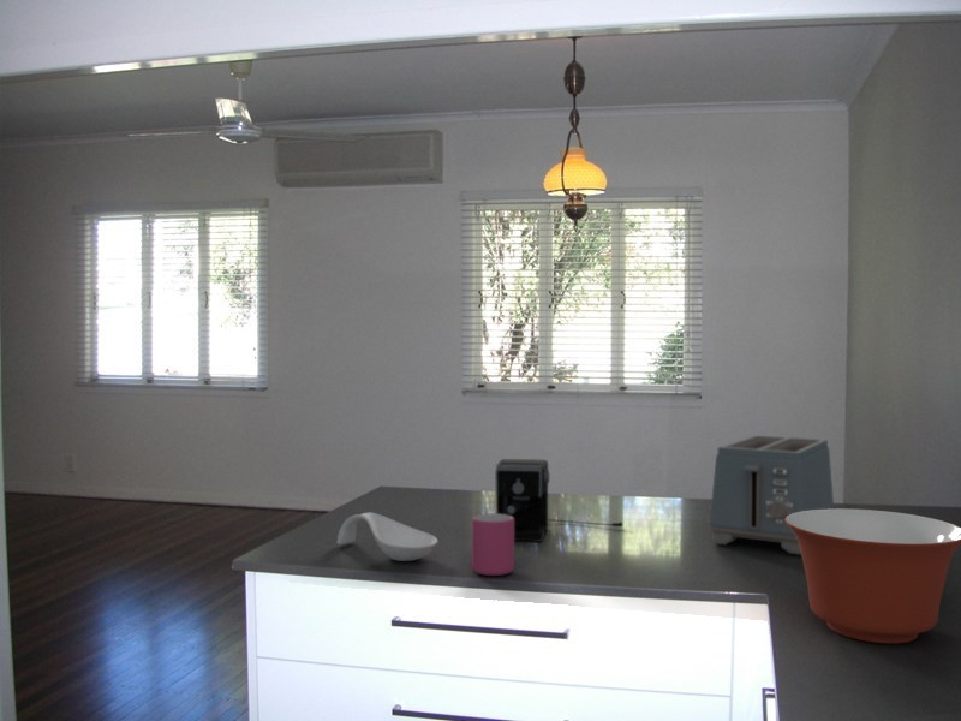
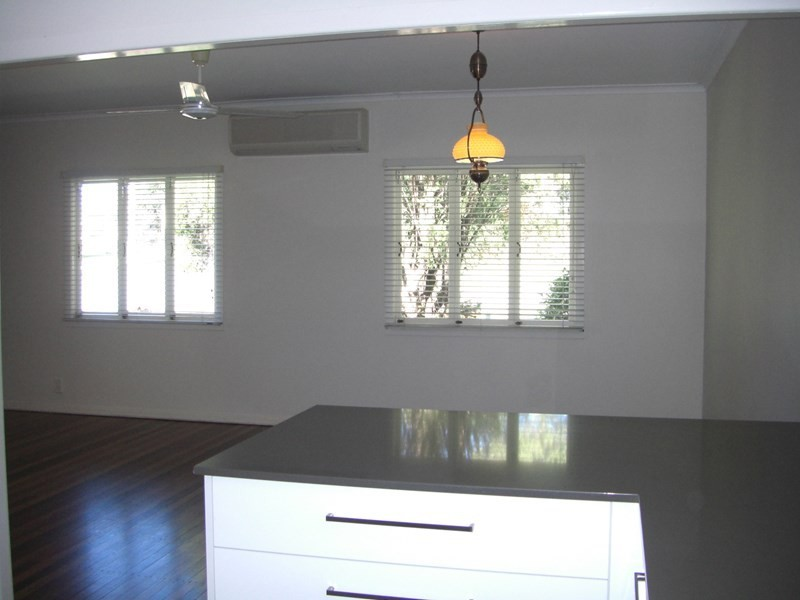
- toaster [709,434,835,556]
- mug [471,513,515,577]
- coffee maker [494,458,623,542]
- spoon rest [336,512,440,562]
- mixing bowl [784,507,961,644]
